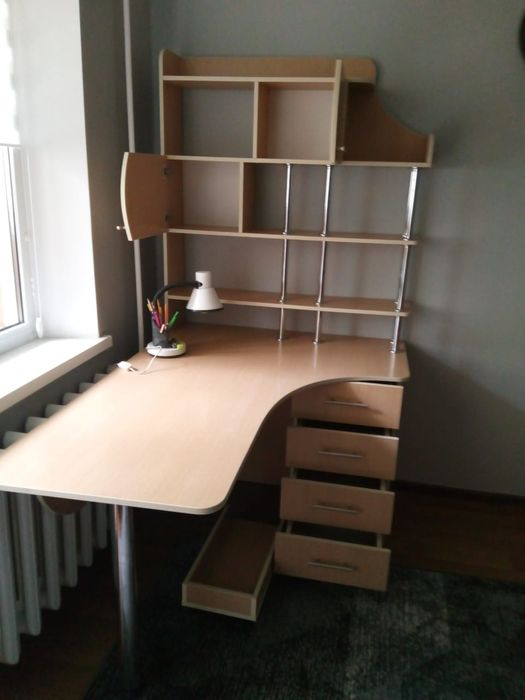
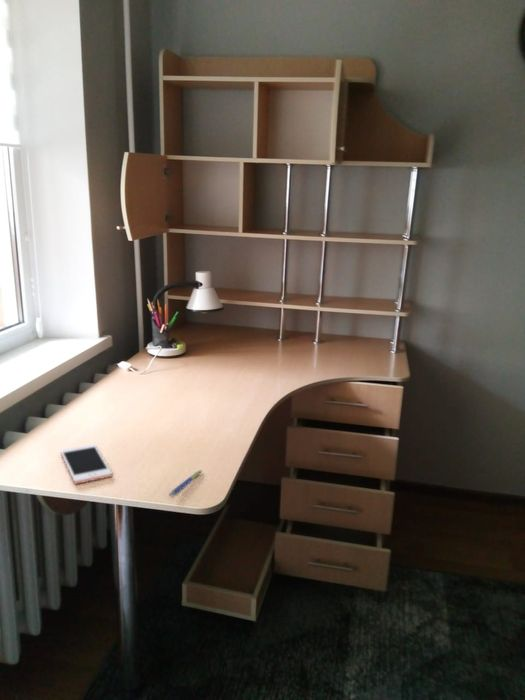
+ cell phone [60,443,113,485]
+ pen [168,469,202,497]
